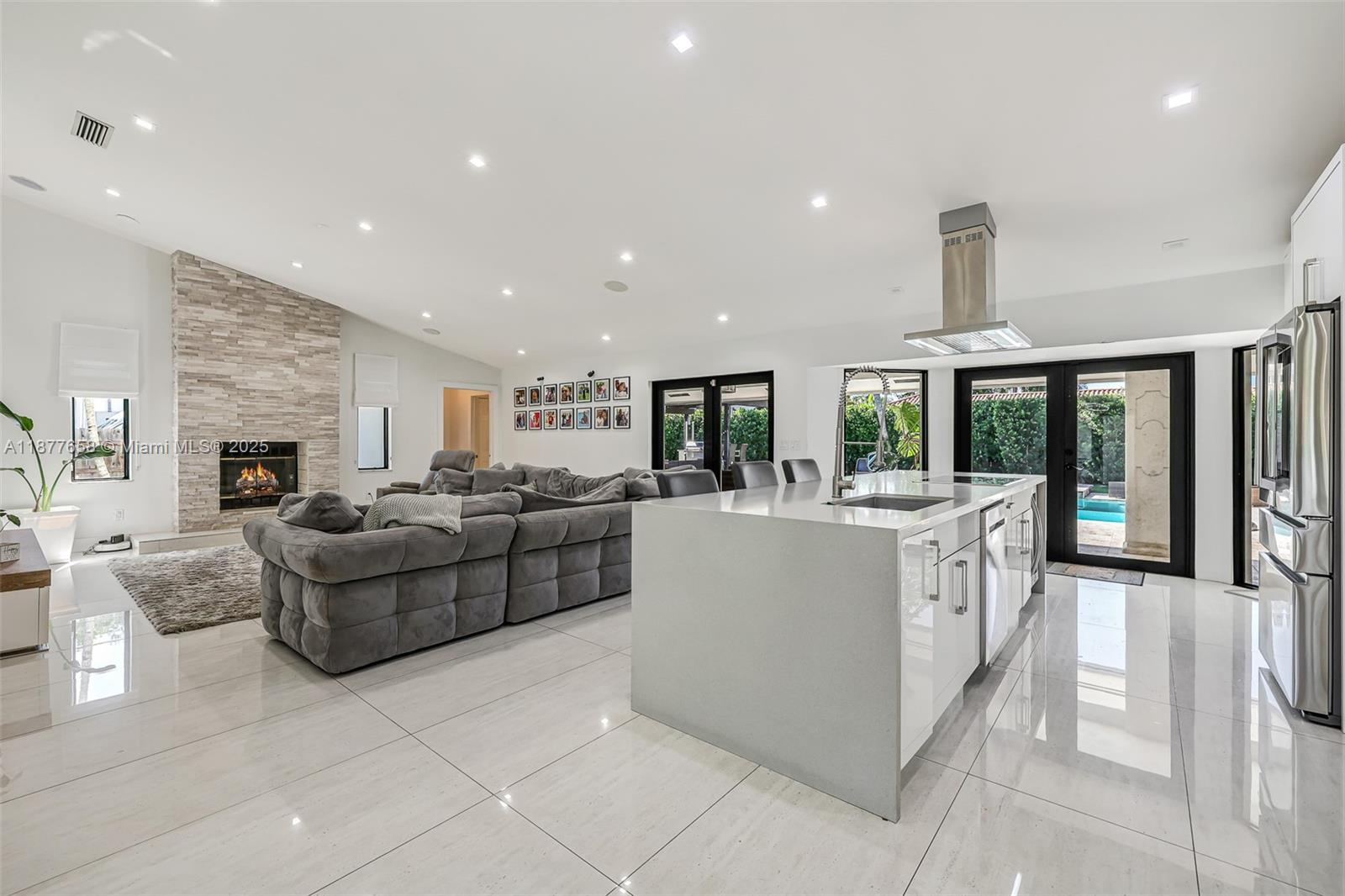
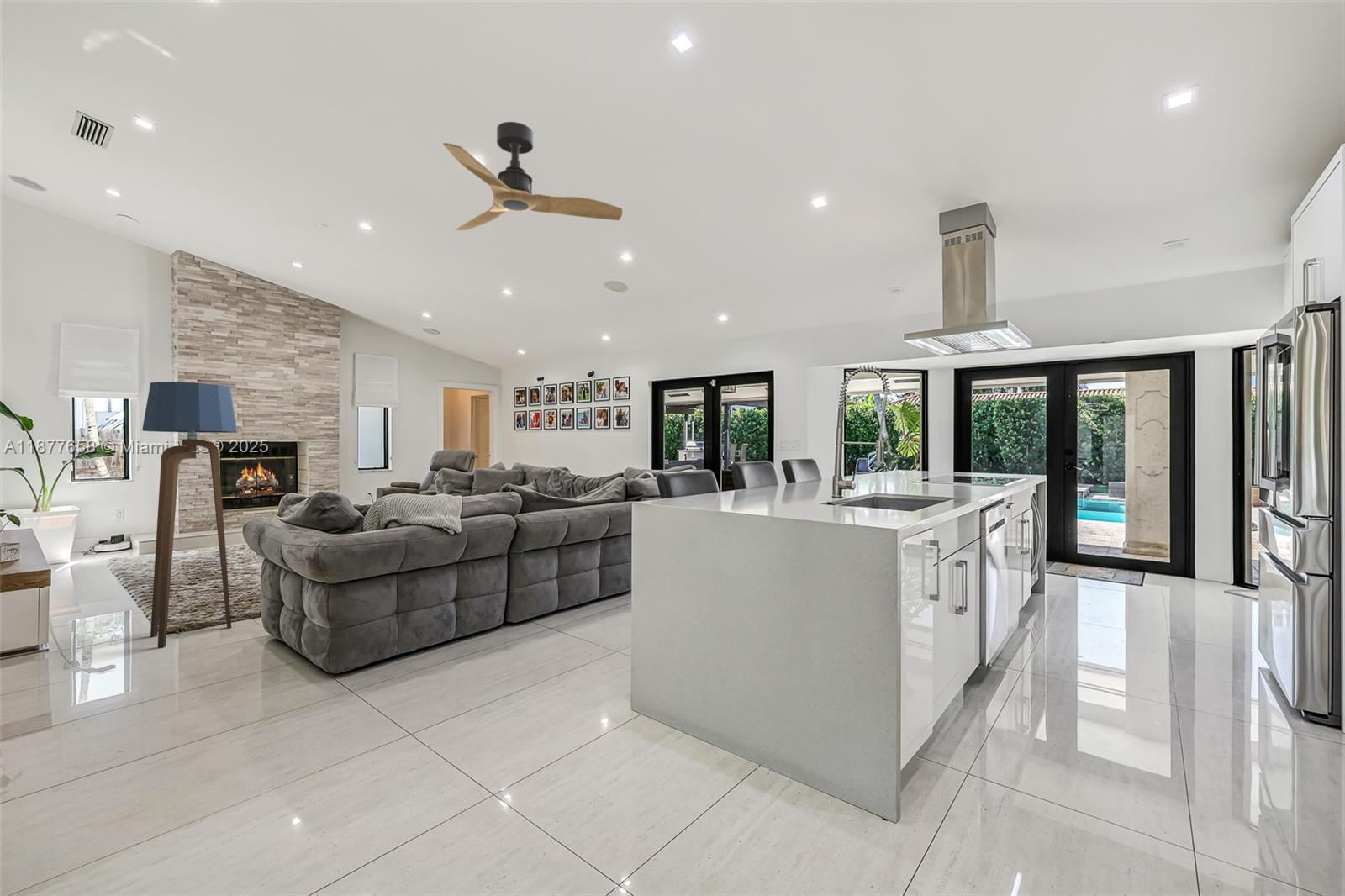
+ floor lamp [141,381,238,648]
+ ceiling fan [442,121,623,231]
